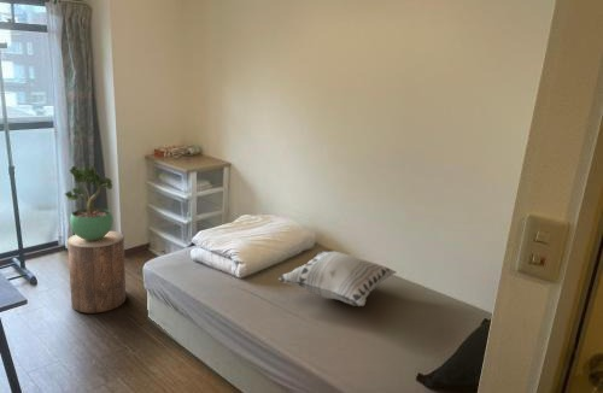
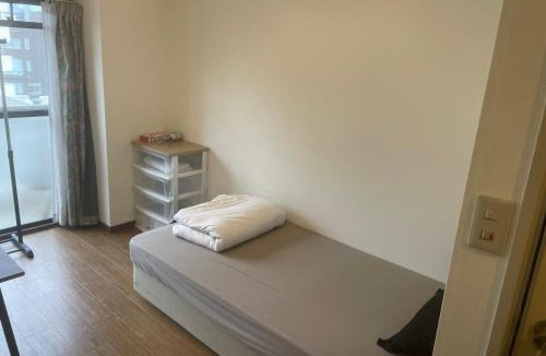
- decorative pillow [276,250,398,307]
- stool [66,230,127,315]
- potted plant [64,164,113,240]
